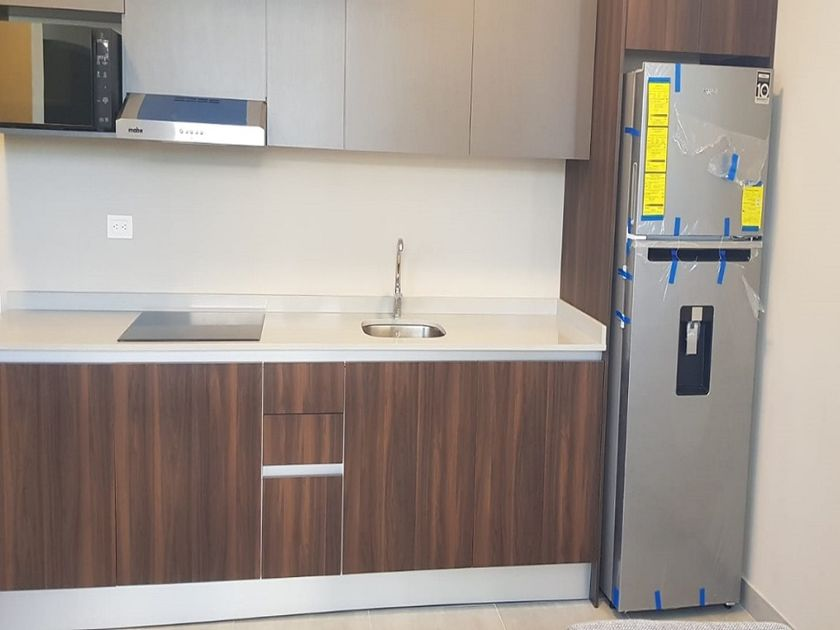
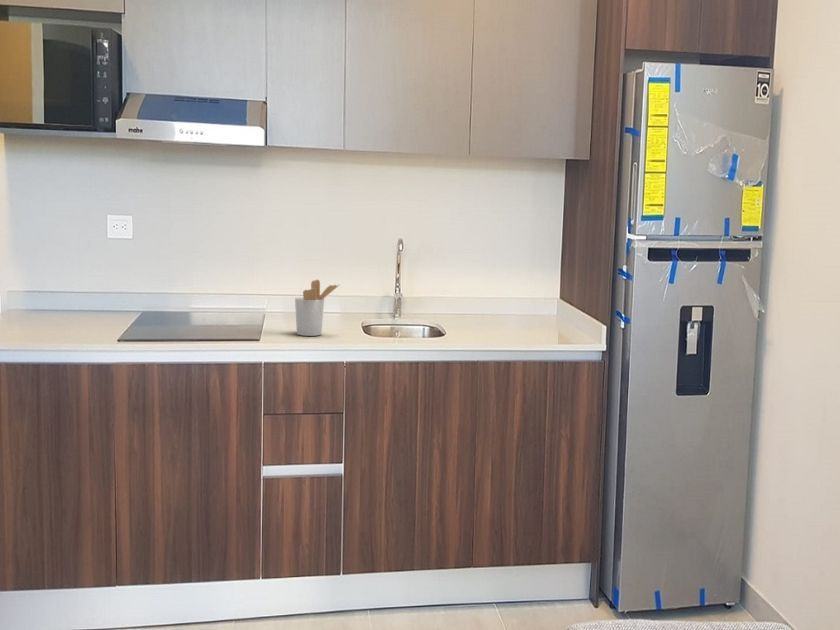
+ utensil holder [294,279,341,337]
